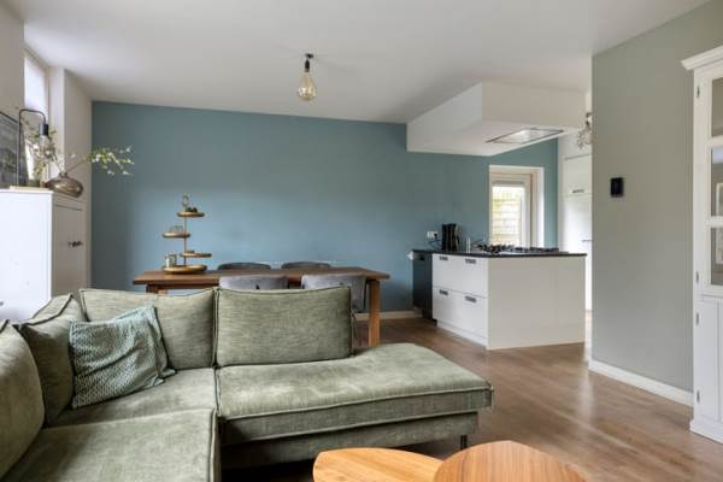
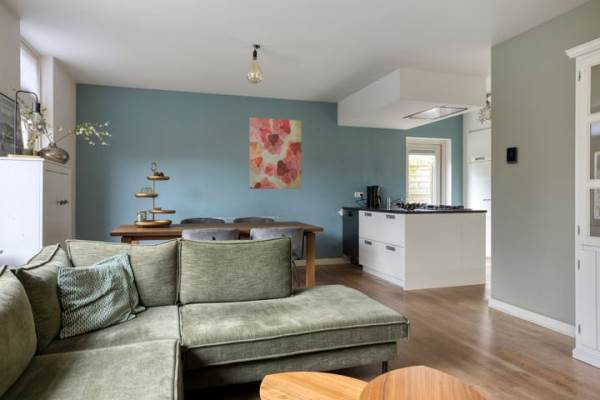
+ wall art [249,116,302,190]
